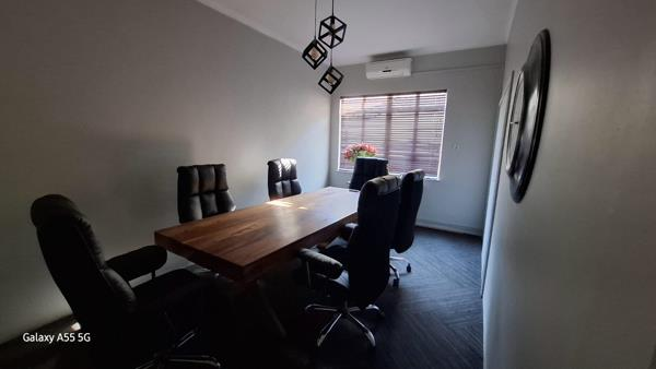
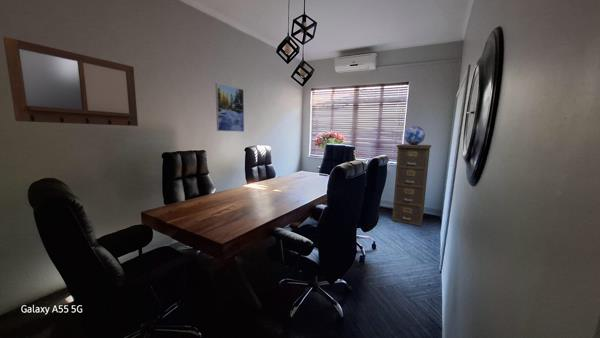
+ decorative globe [403,125,426,145]
+ writing board [2,36,139,127]
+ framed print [215,82,245,133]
+ filing cabinet [391,143,432,227]
